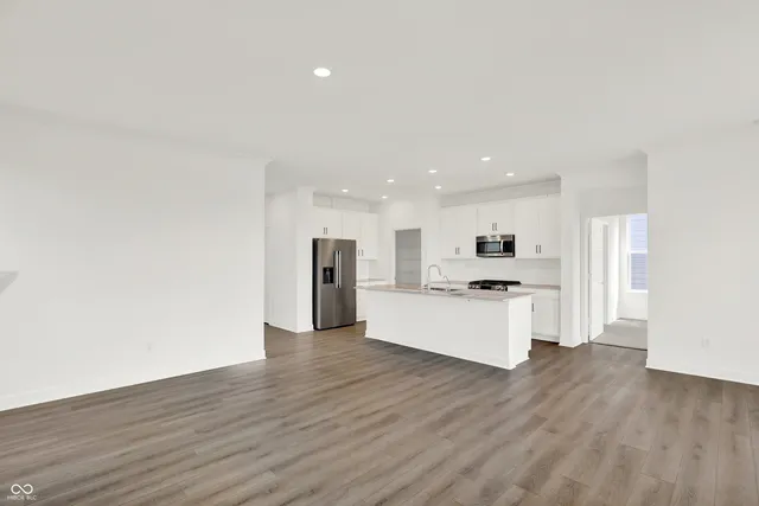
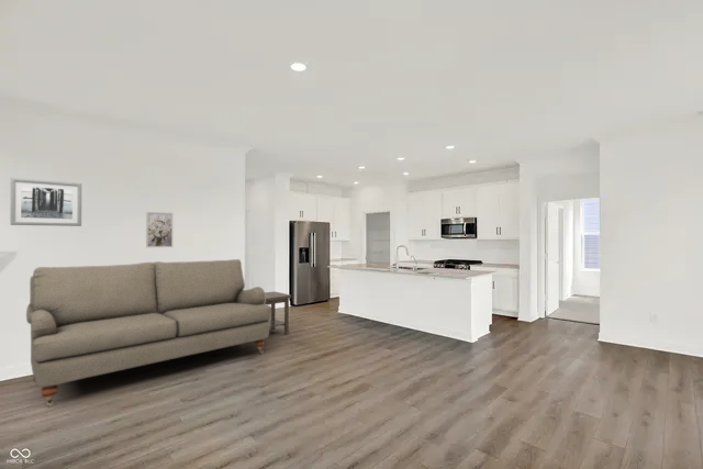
+ wall art [9,177,82,227]
+ wall art [145,211,174,248]
+ side table [265,291,292,335]
+ sofa [25,258,271,409]
